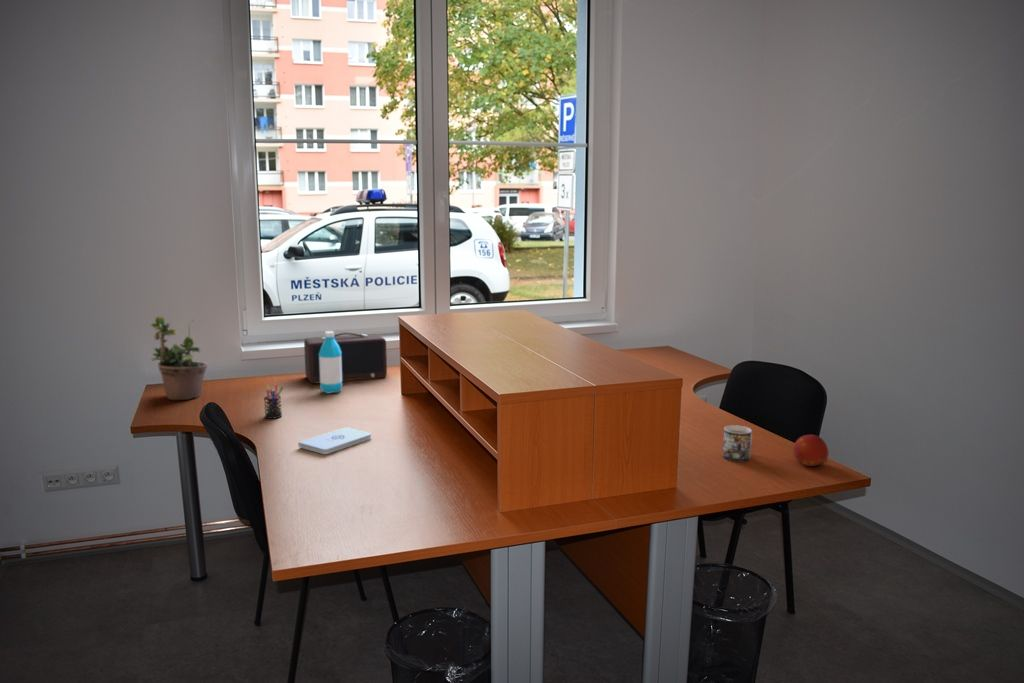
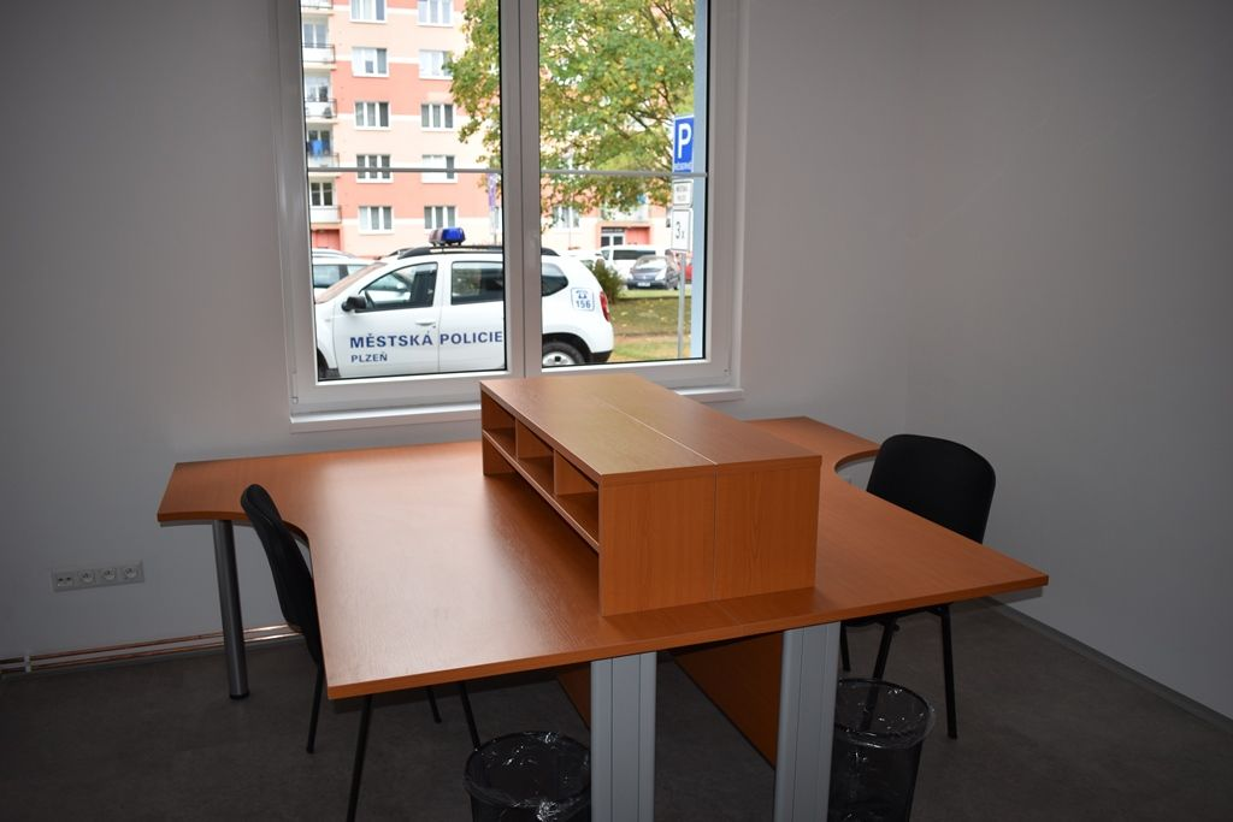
- fruit [792,434,829,468]
- mug [722,424,753,462]
- potted plant [149,315,209,401]
- water bottle [319,330,343,395]
- pen holder [263,384,285,420]
- speaker [303,331,388,384]
- notepad [297,426,372,455]
